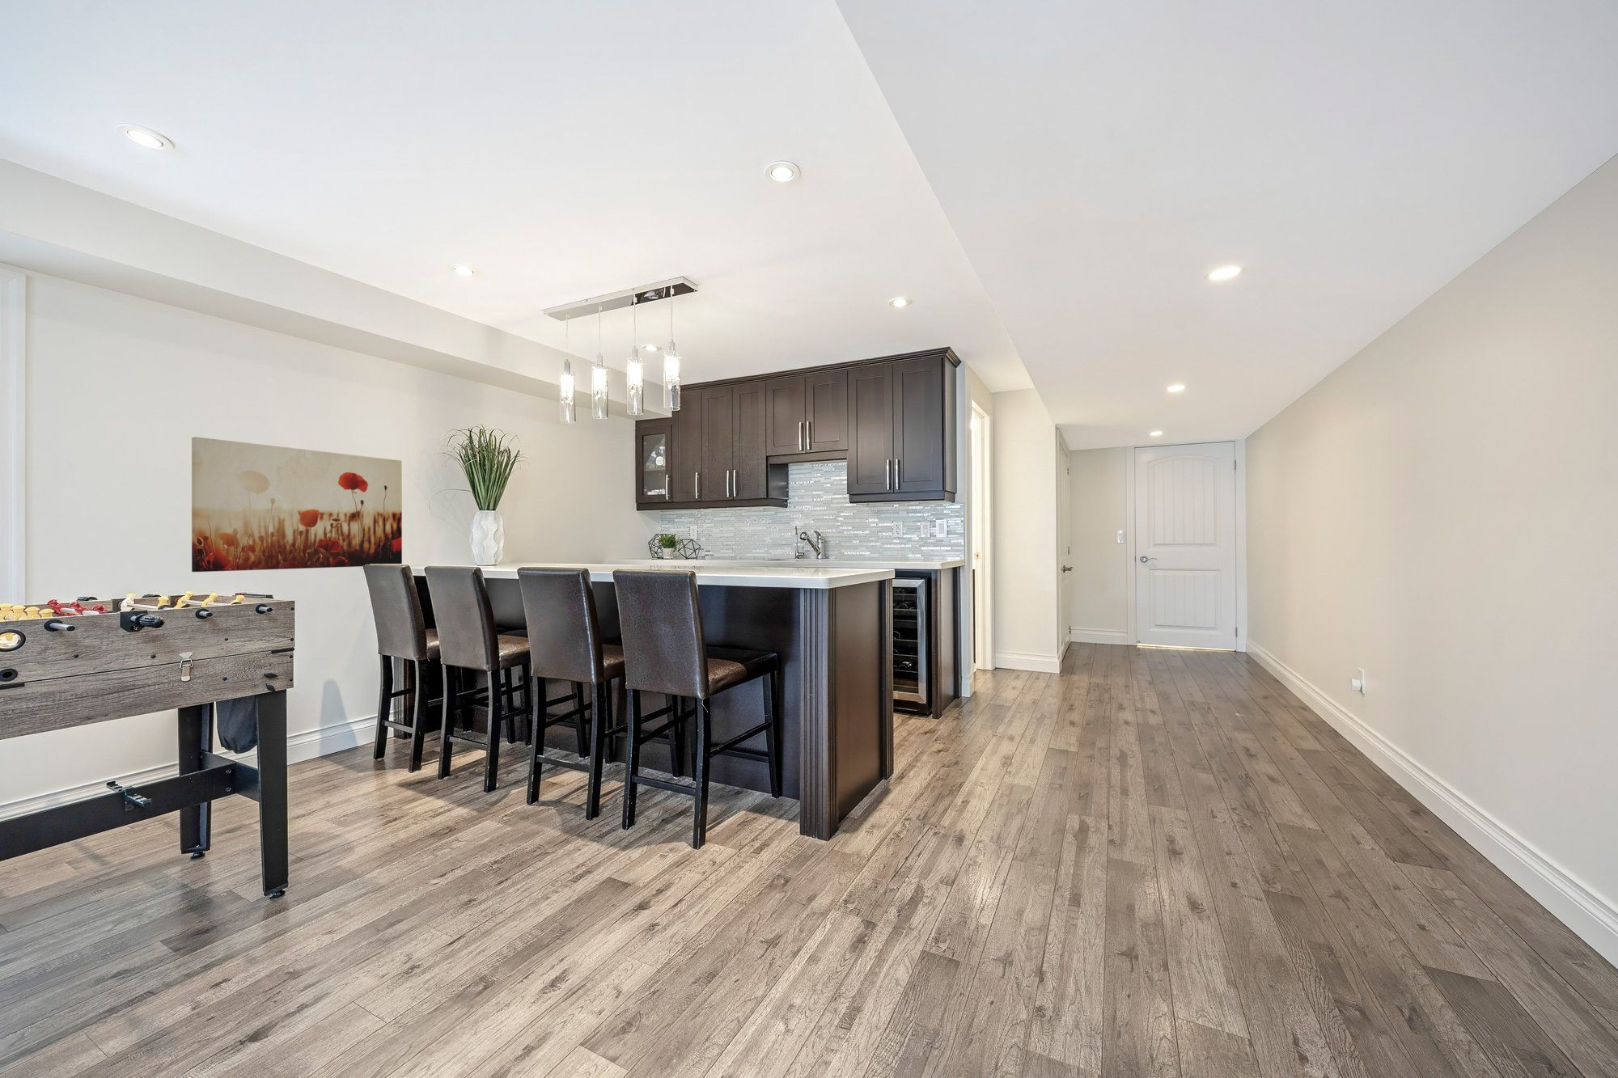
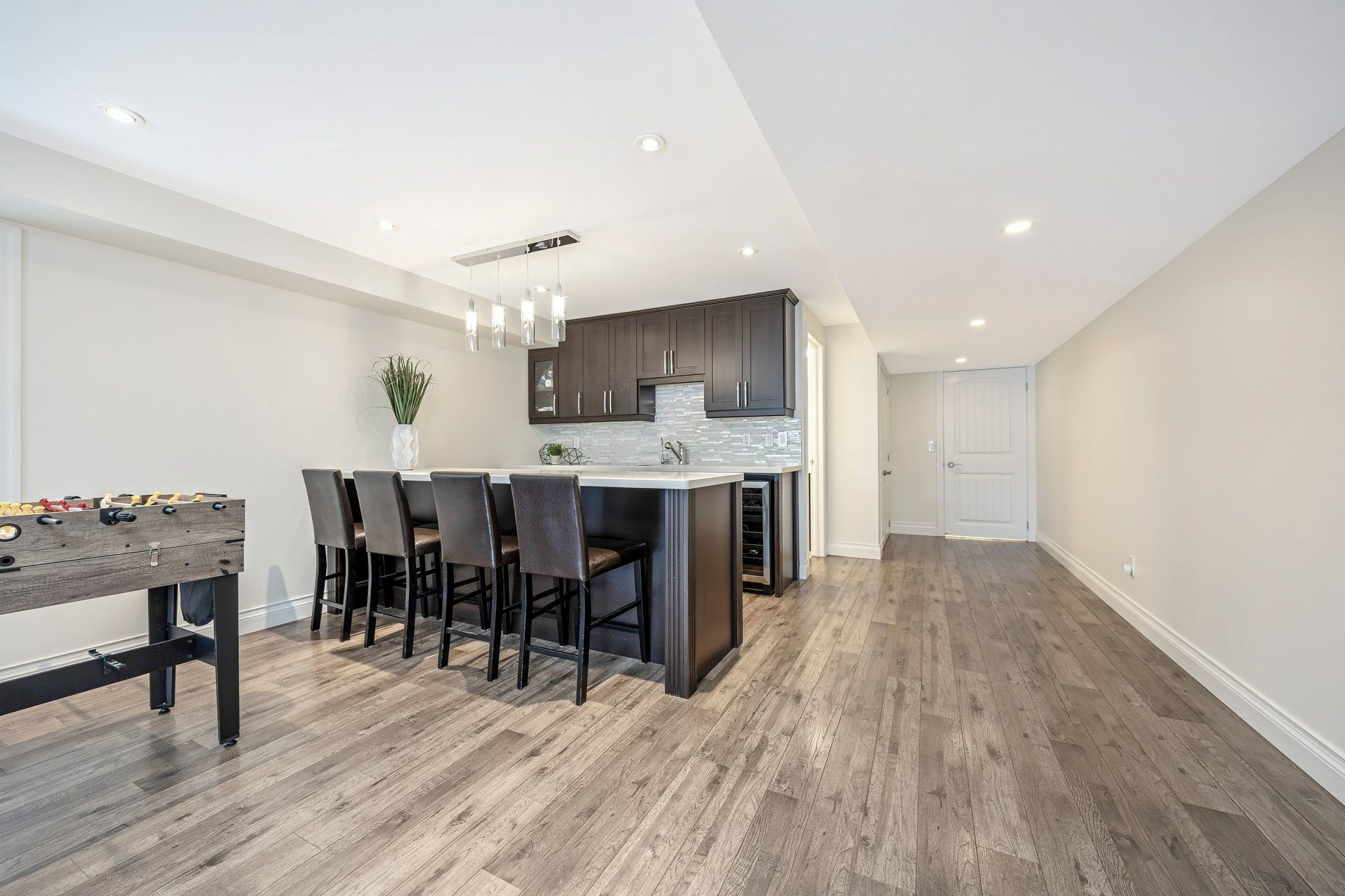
- wall art [191,436,403,573]
